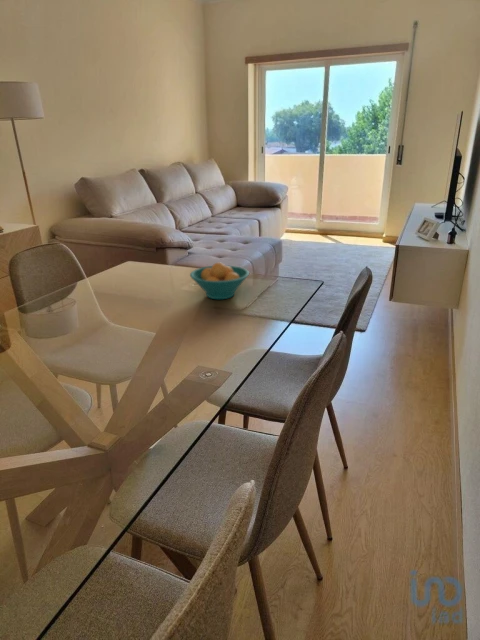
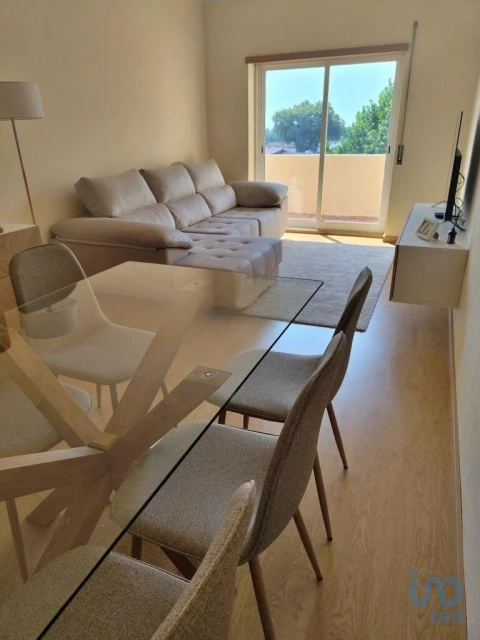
- fruit bowl [189,262,250,300]
